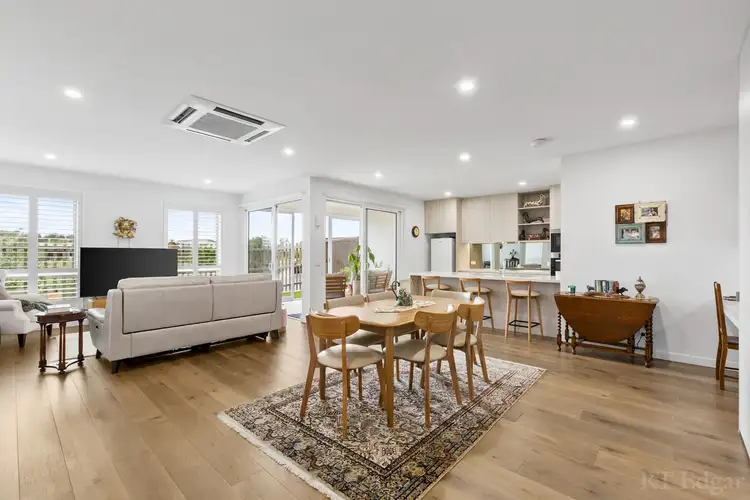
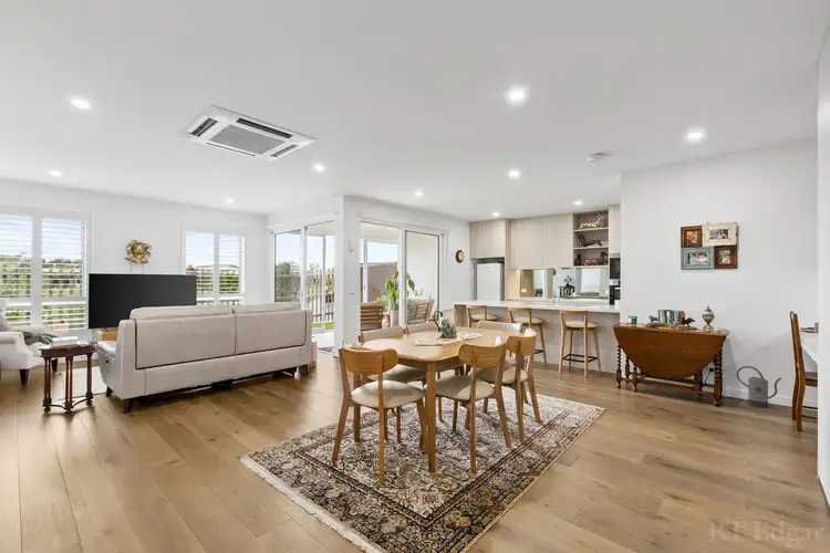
+ watering can [735,365,782,408]
